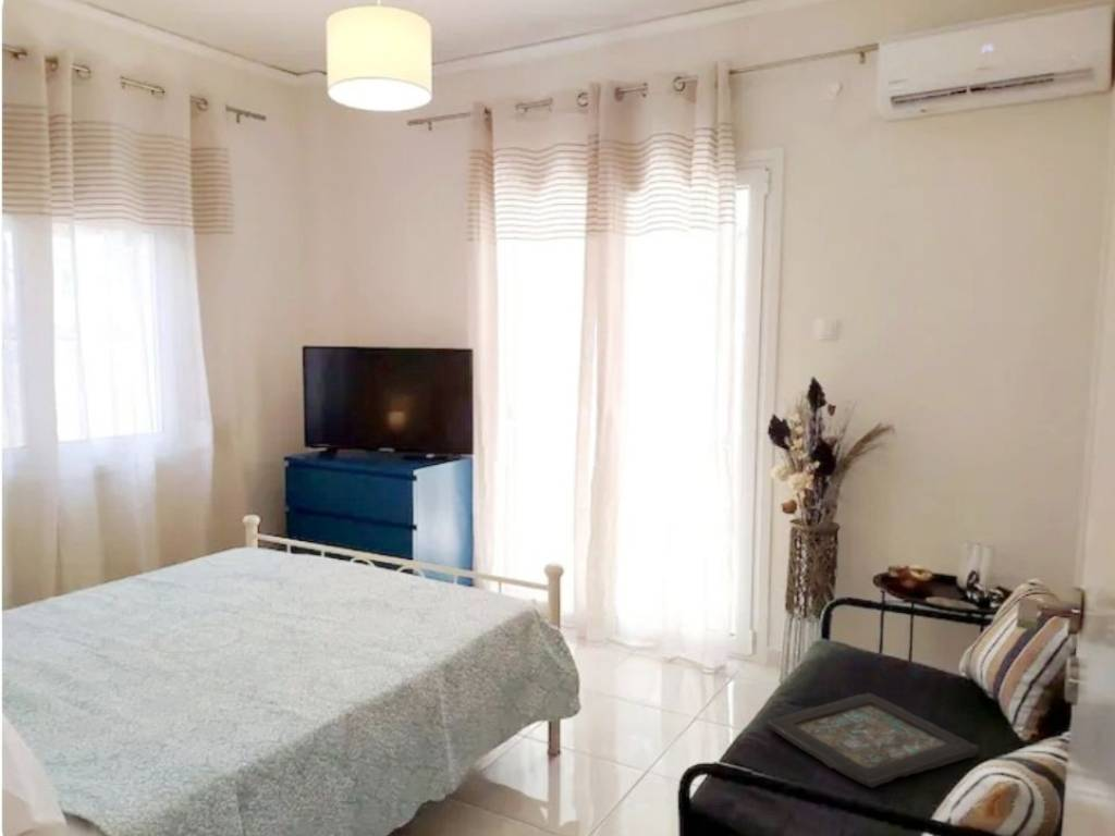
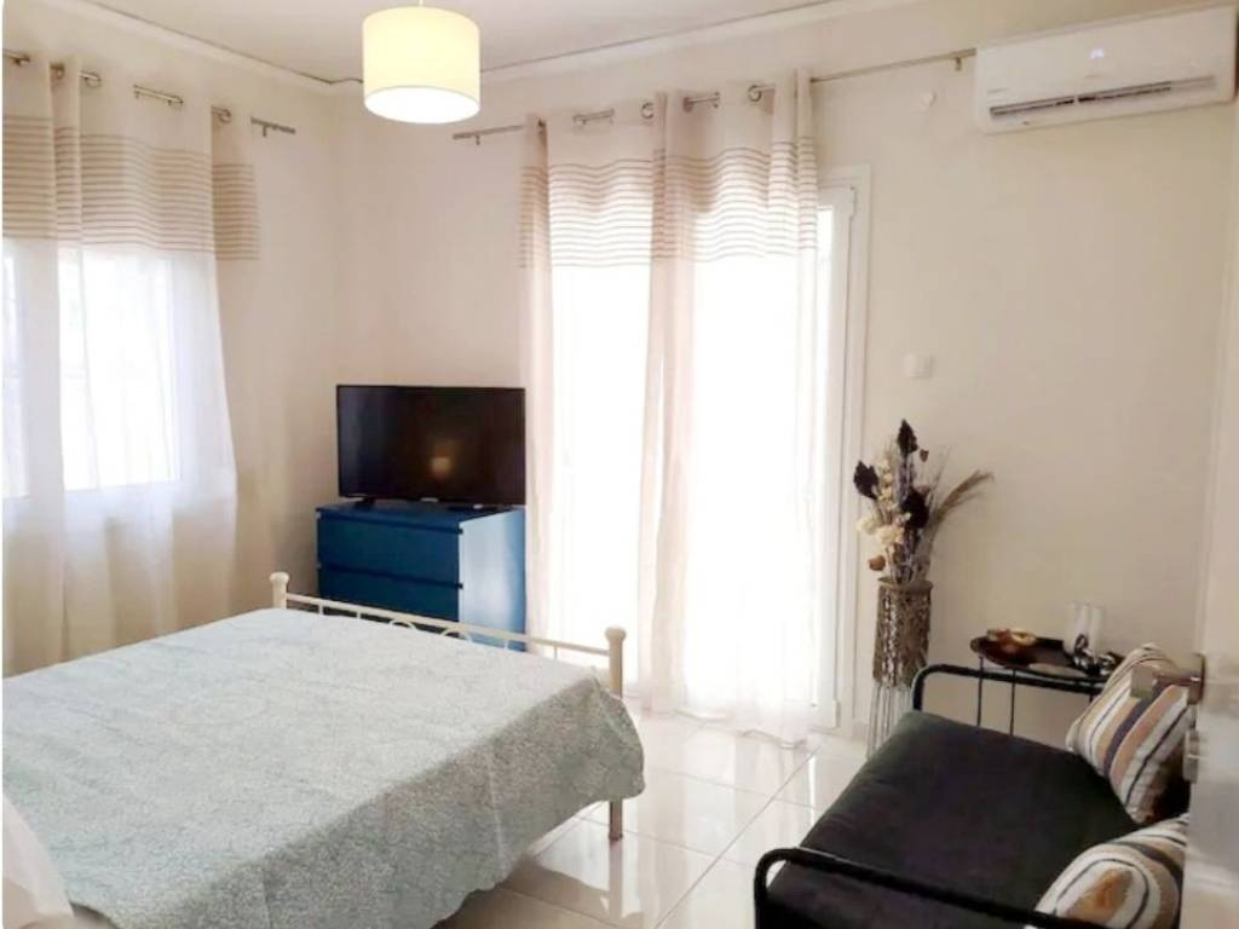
- decorative tray [765,691,980,789]
